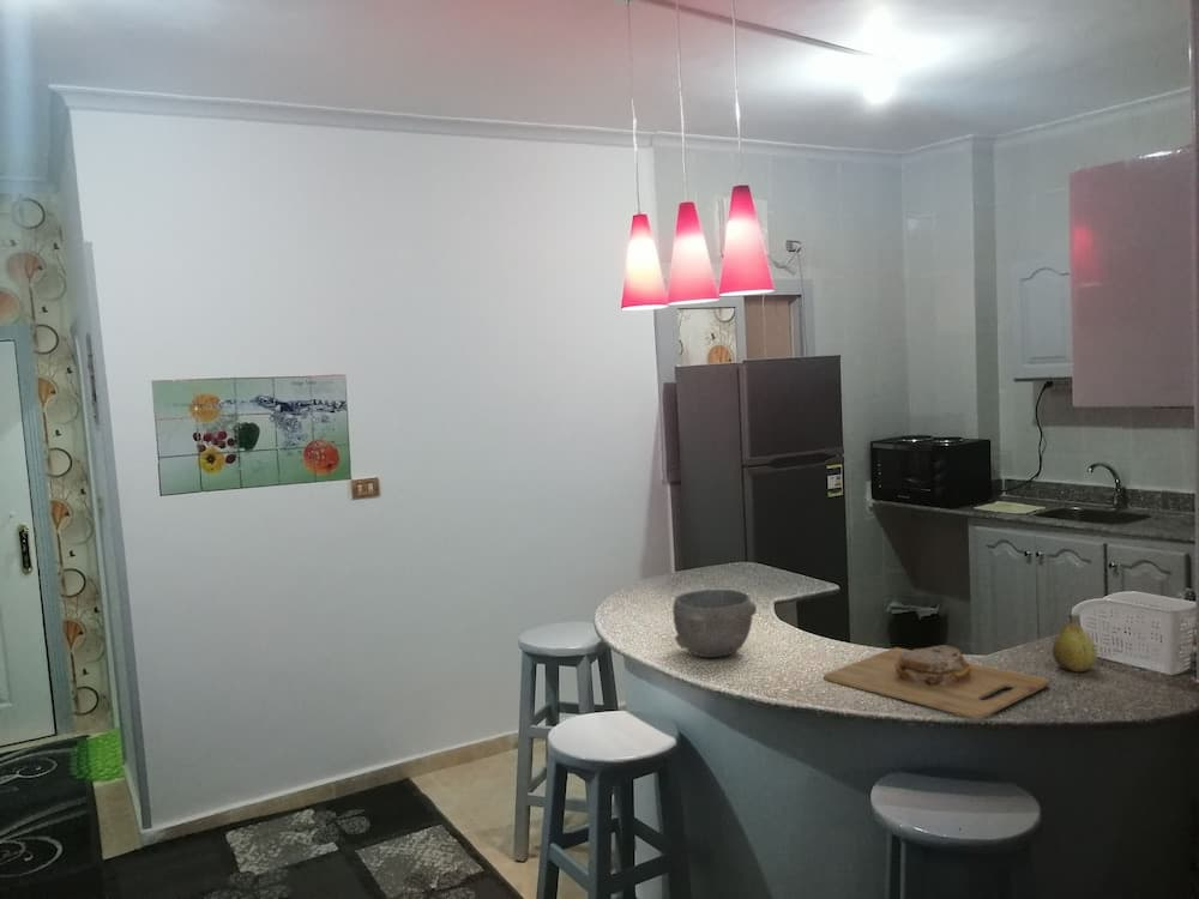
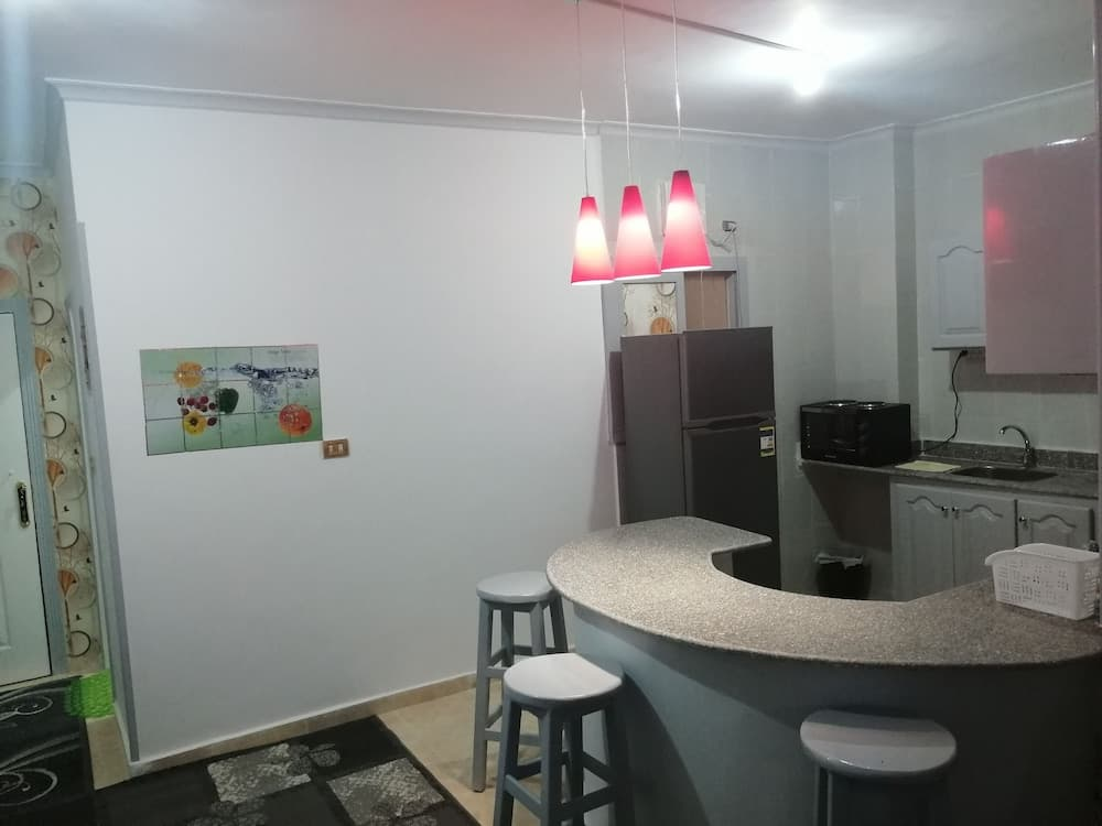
- bowl [671,589,758,658]
- cutting board [823,644,1050,720]
- fruit [1052,614,1097,672]
